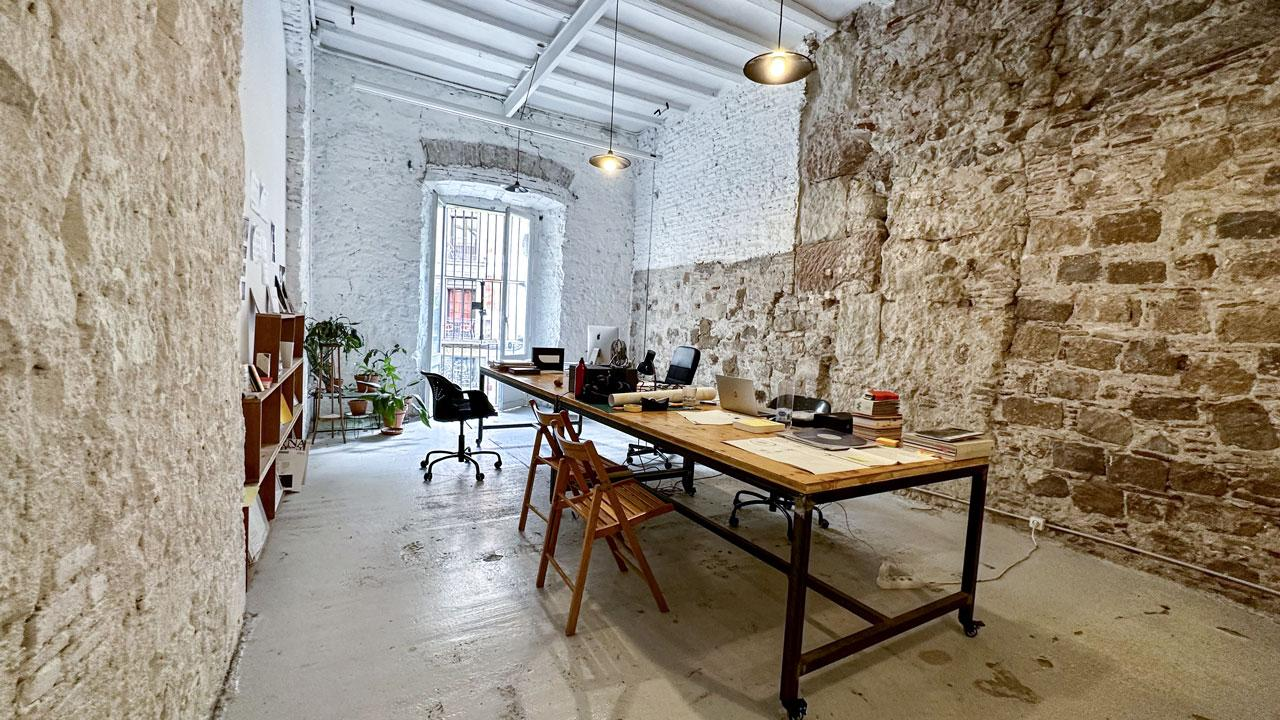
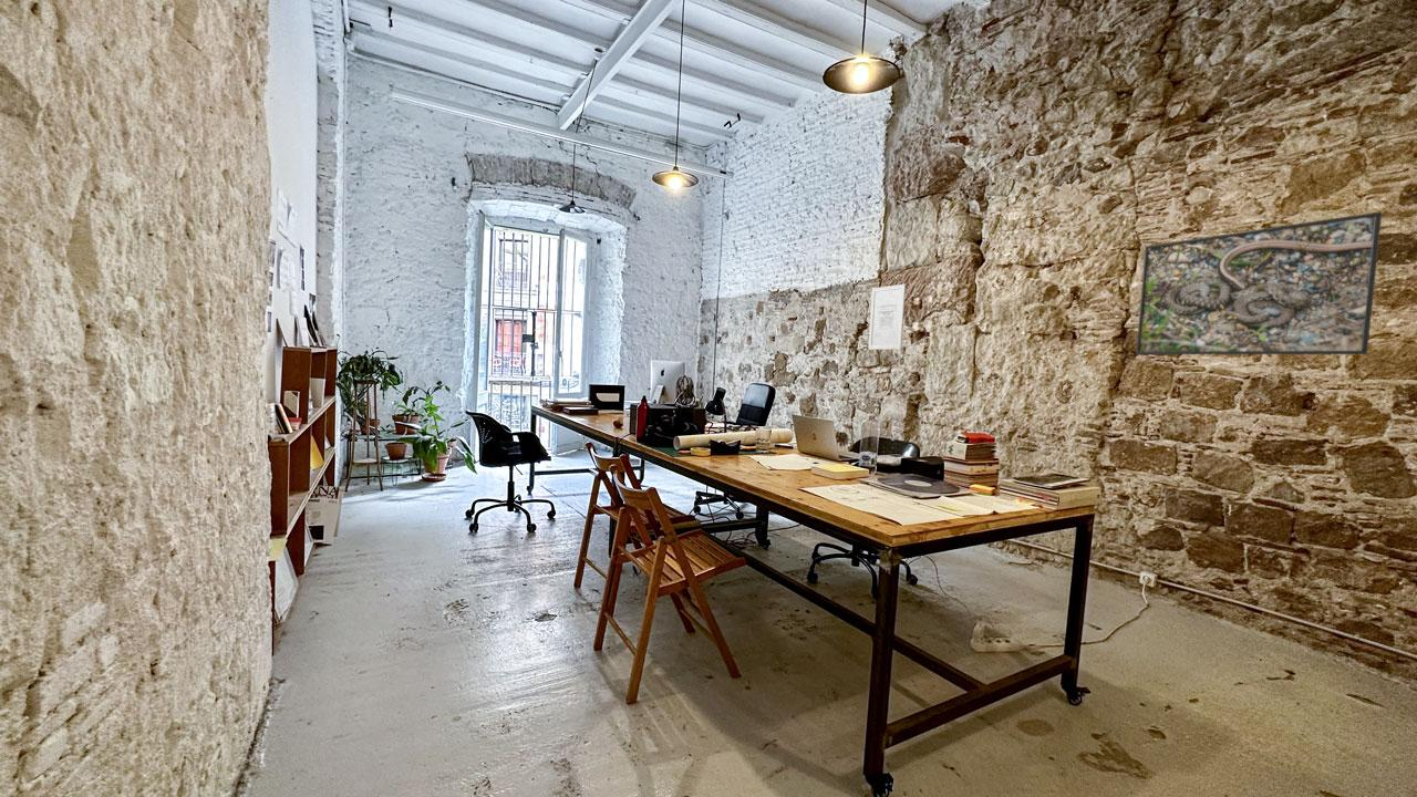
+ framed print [1135,211,1383,355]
+ wall art [867,283,907,351]
